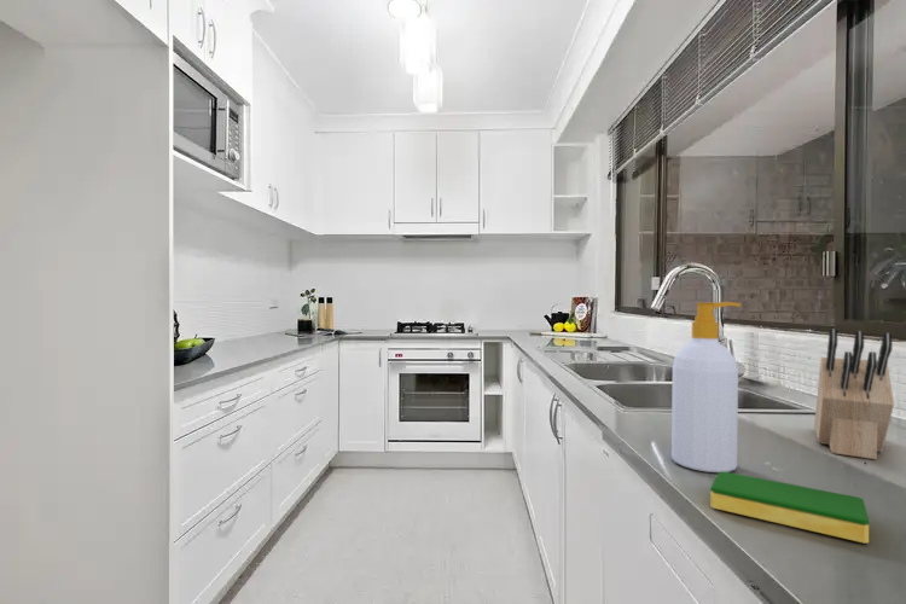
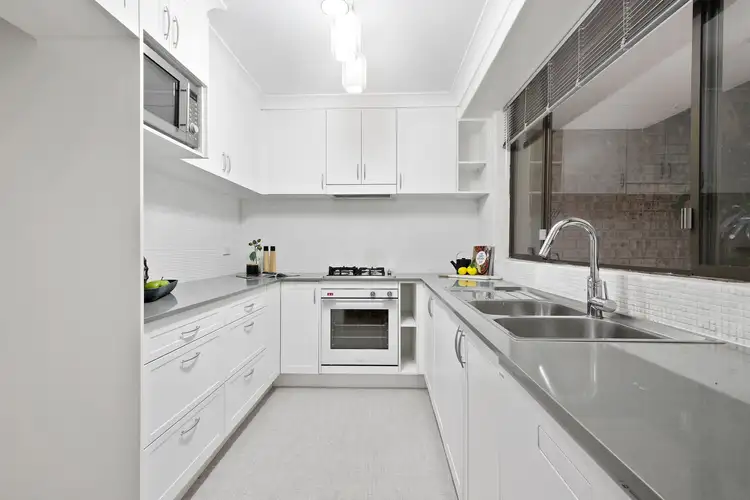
- dish sponge [709,471,870,545]
- soap bottle [670,301,742,474]
- knife block [813,327,895,460]
